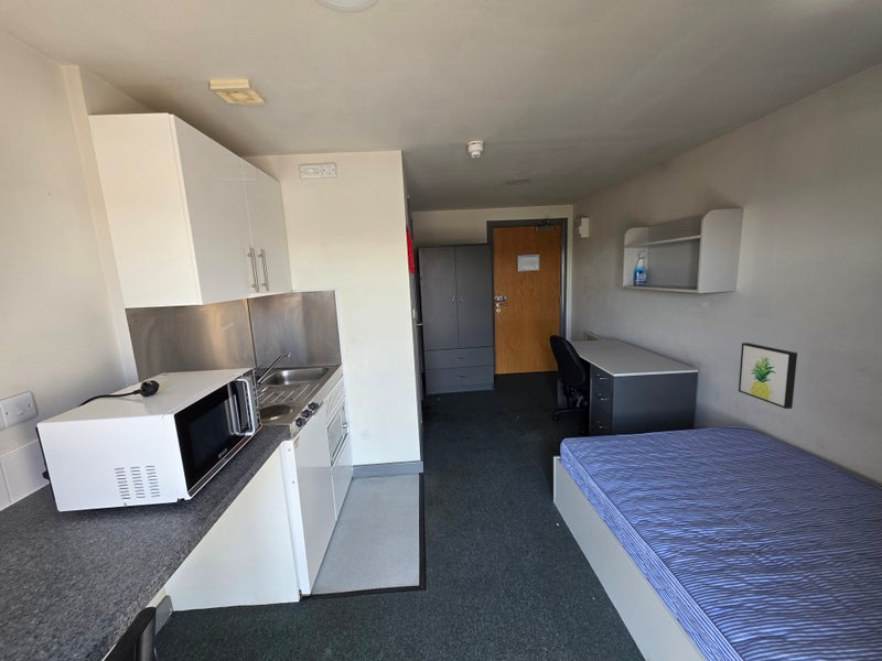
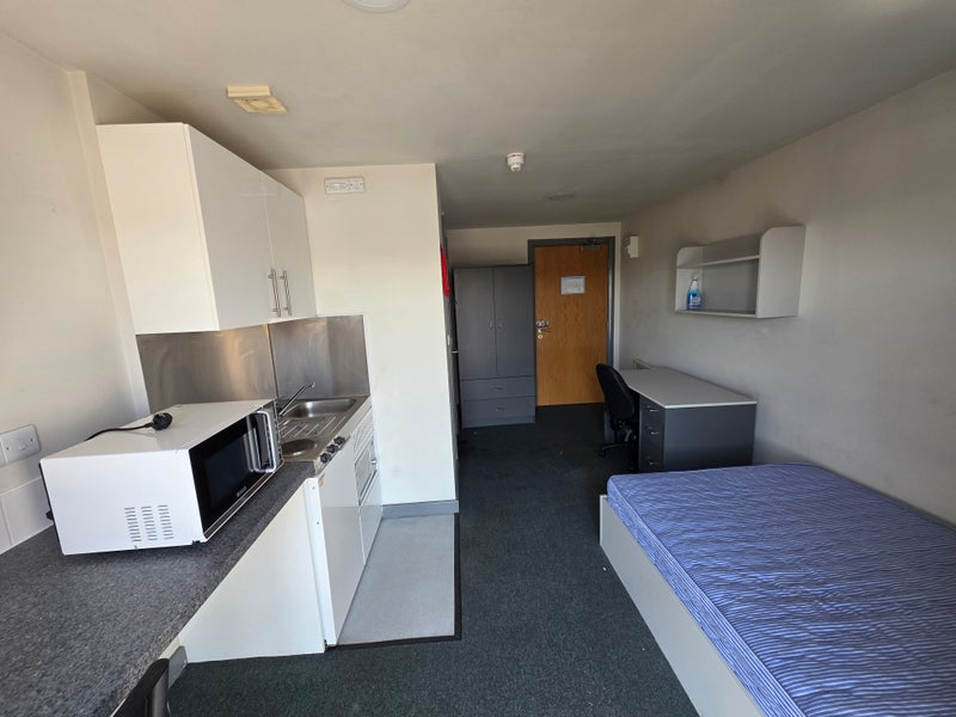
- wall art [738,342,798,410]
